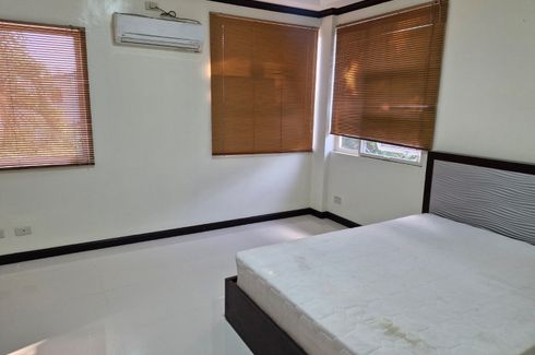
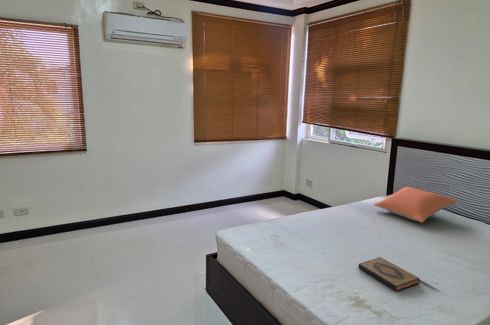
+ pillow [372,185,459,224]
+ hardback book [357,257,421,292]
